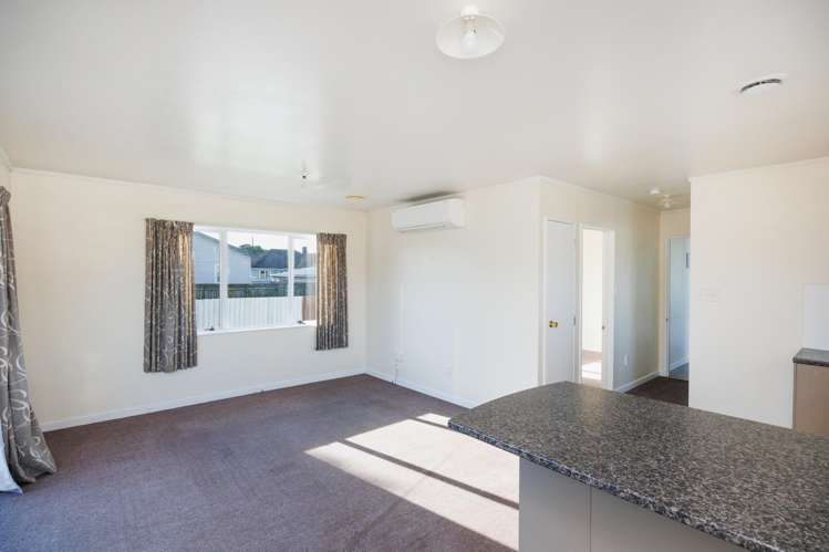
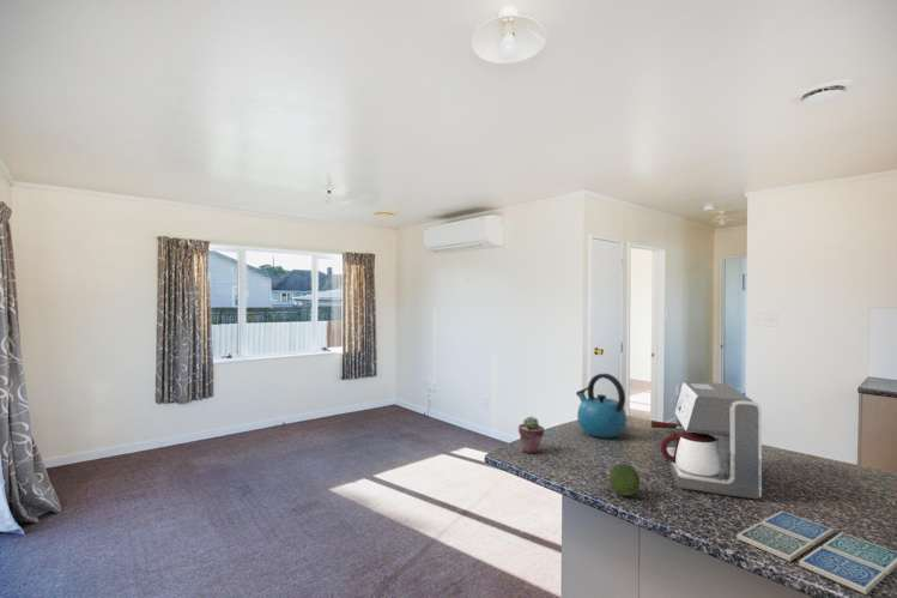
+ drink coaster [735,509,897,596]
+ kettle [575,373,628,439]
+ fruit [608,463,641,497]
+ potted succulent [517,416,546,454]
+ coffee maker [650,381,763,500]
